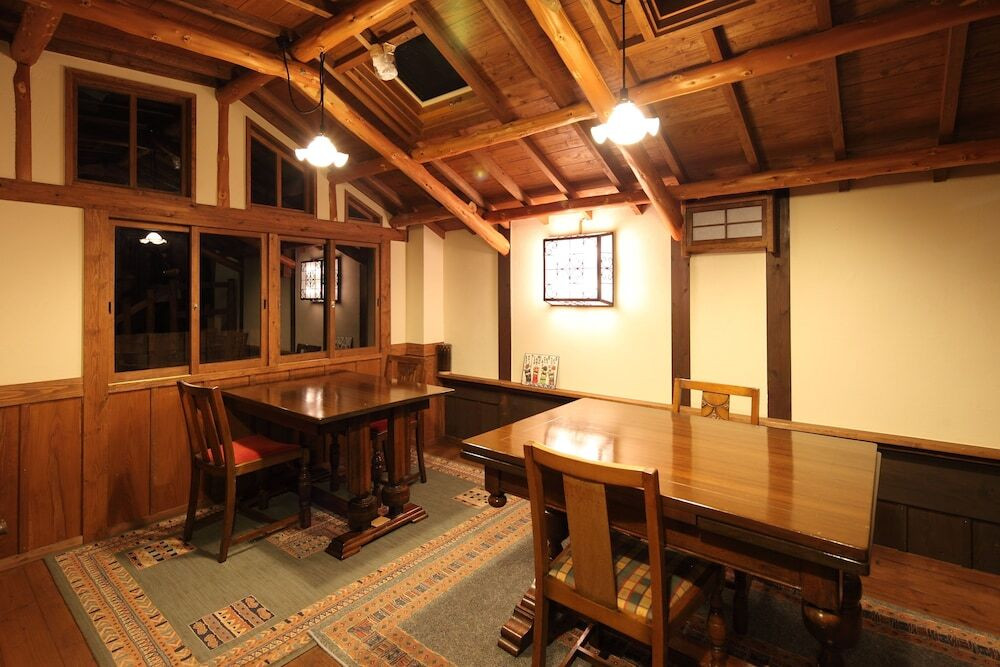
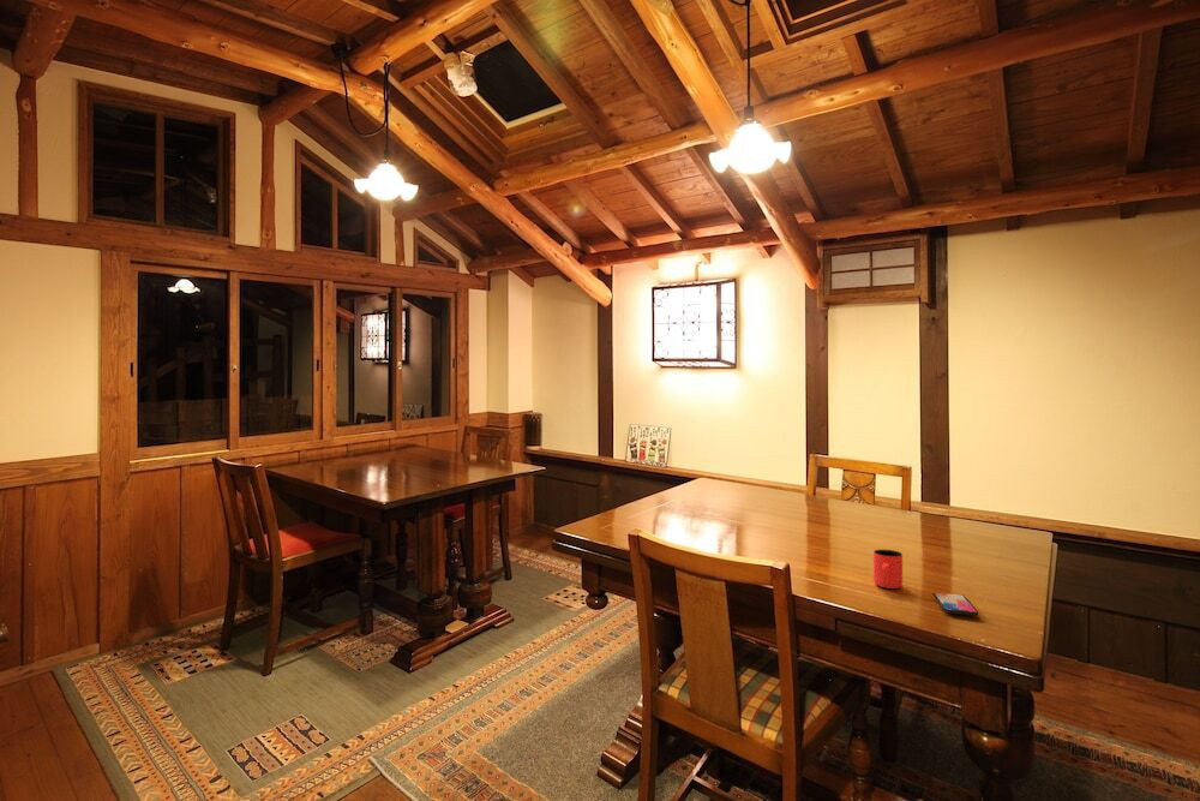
+ smartphone [932,591,979,616]
+ cup [872,549,904,590]
